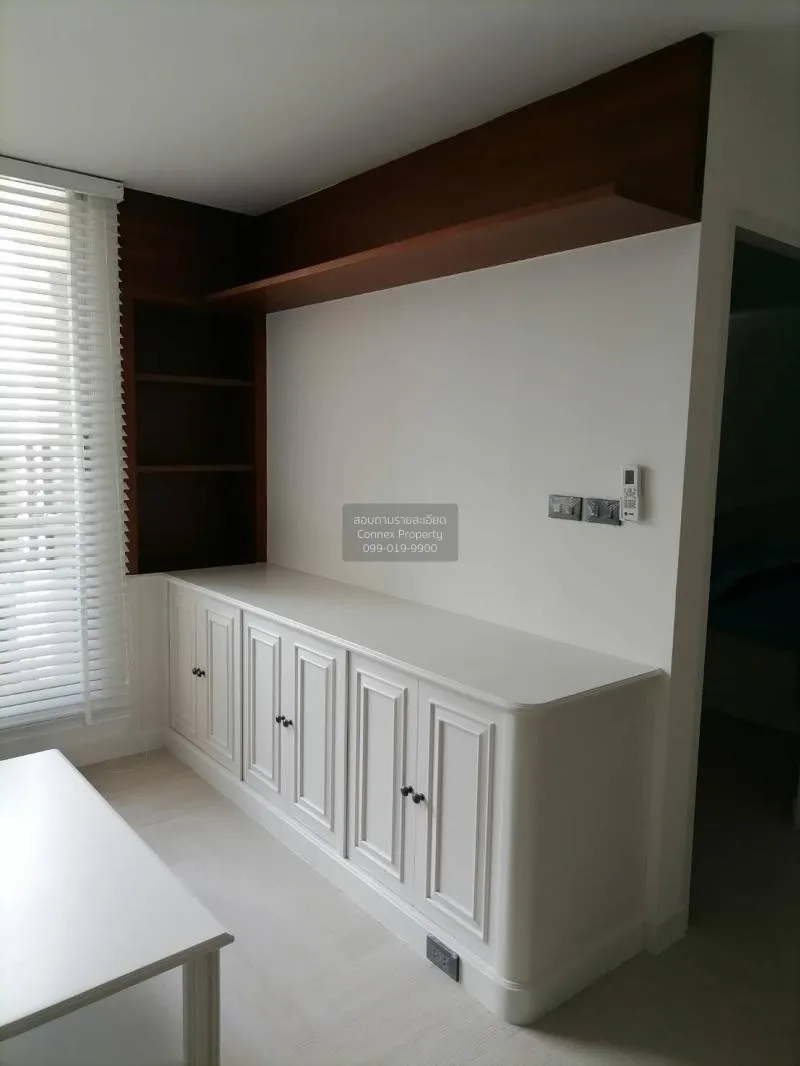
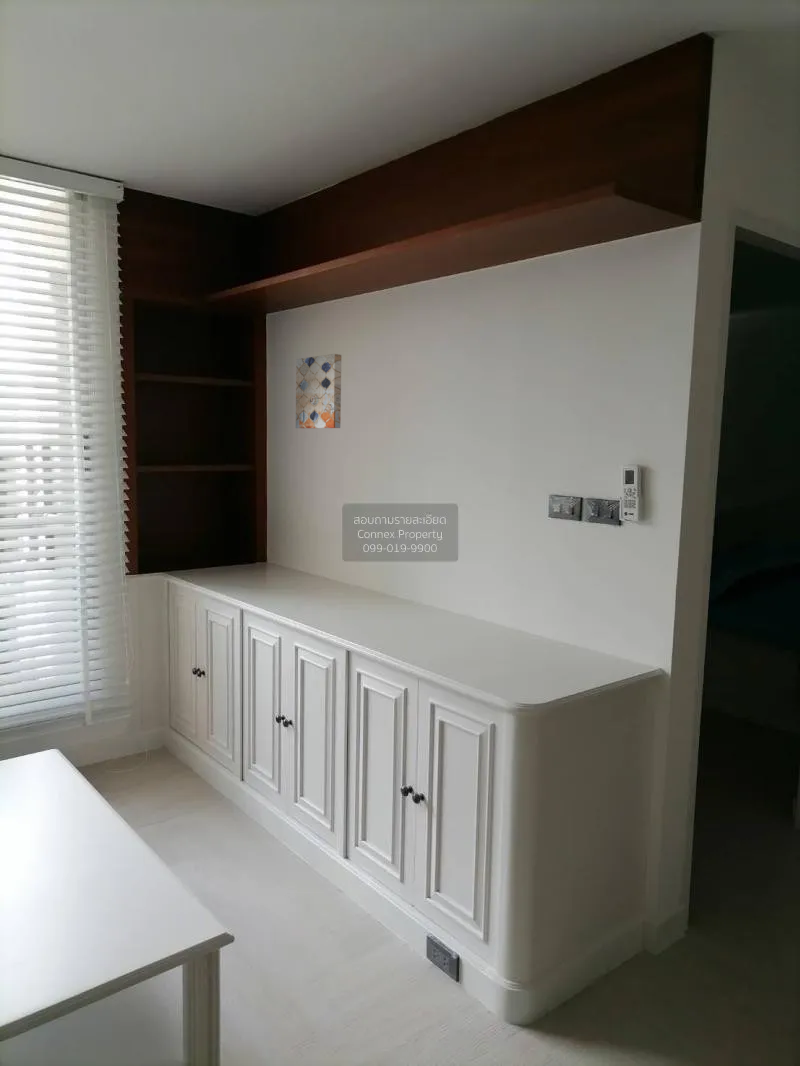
+ wall art [295,353,342,429]
